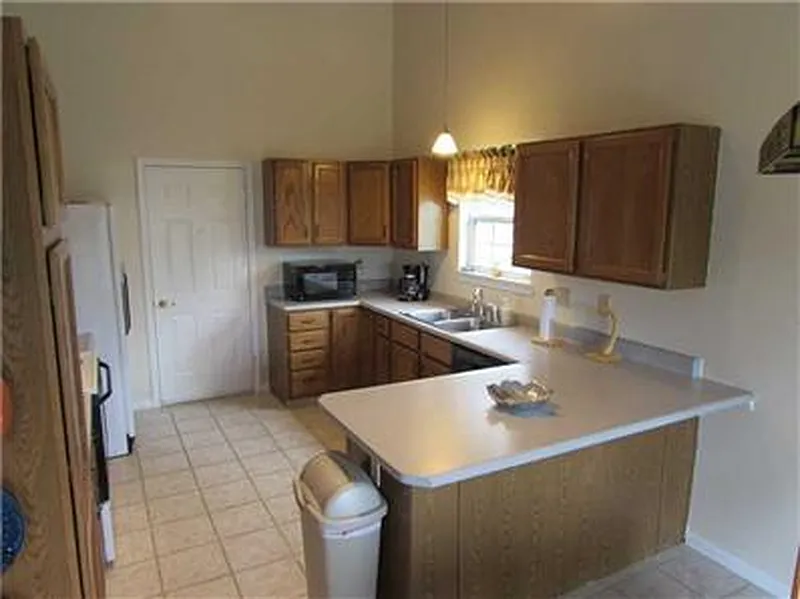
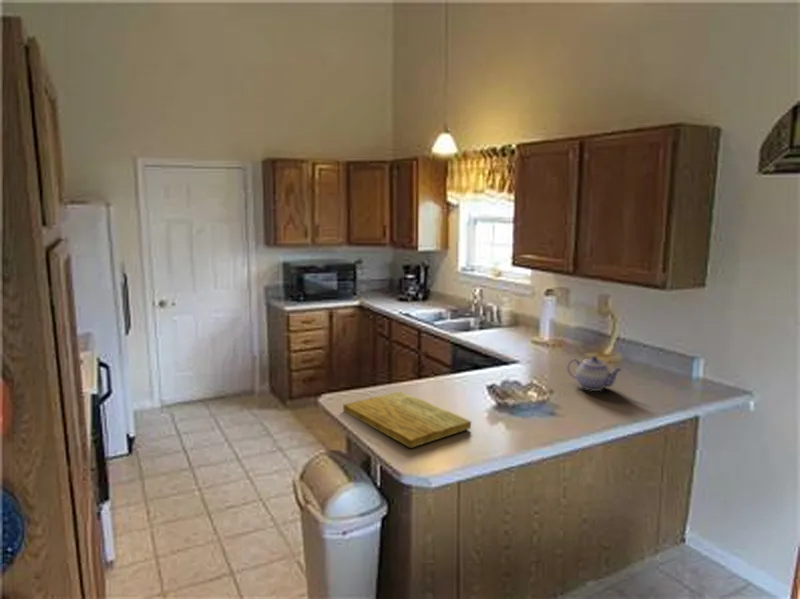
+ cutting board [342,390,472,449]
+ teapot [566,355,623,392]
